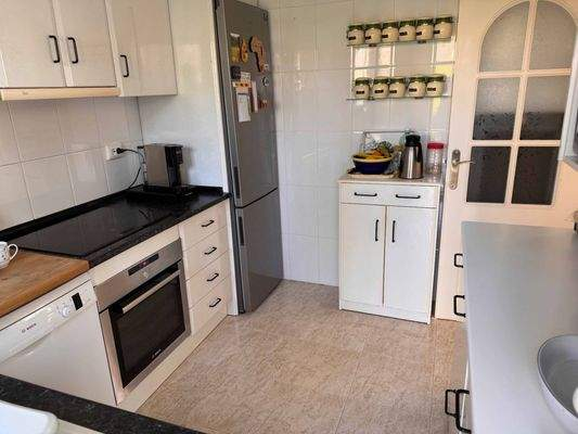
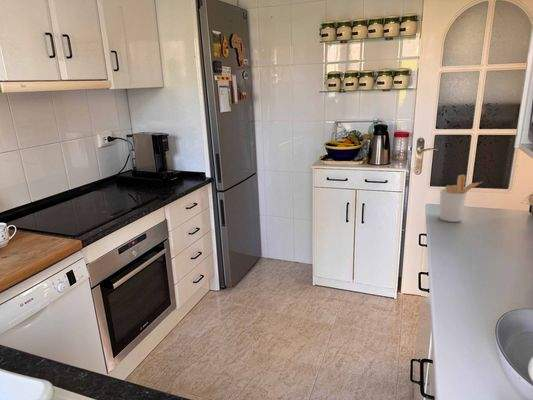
+ utensil holder [439,174,484,223]
